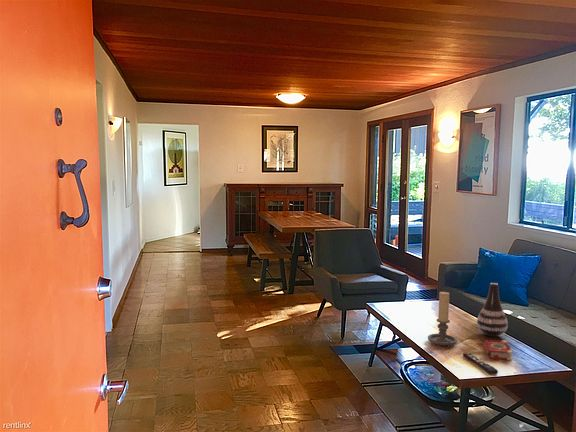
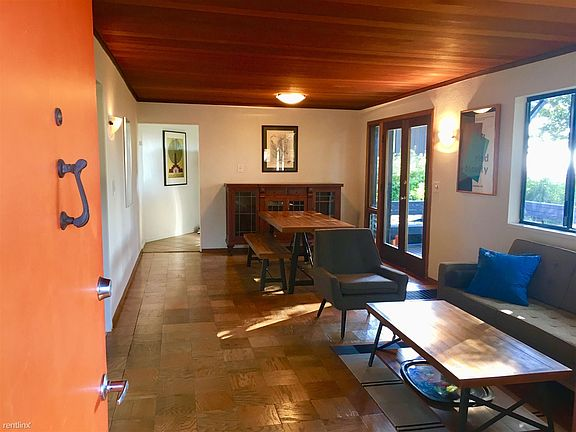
- candle holder [427,291,458,350]
- vase [476,282,509,338]
- book [483,339,513,361]
- remote control [462,352,499,375]
